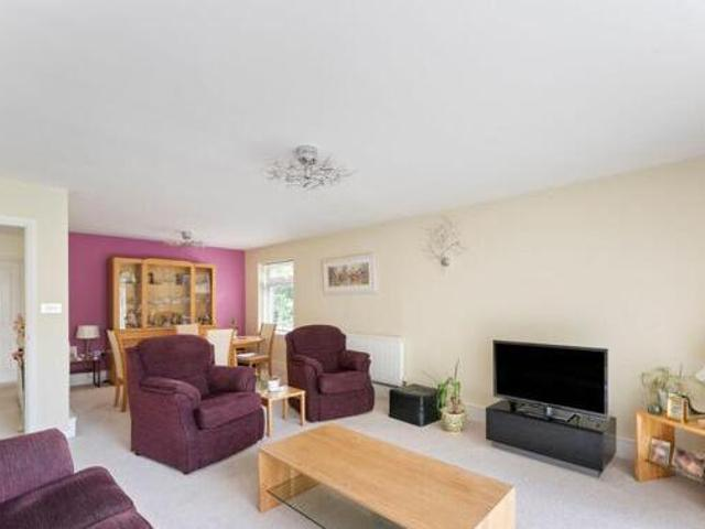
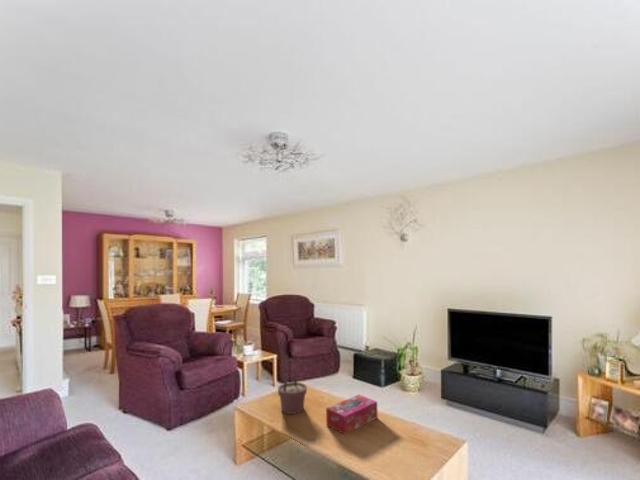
+ tissue box [325,394,379,435]
+ potted plant [277,348,308,415]
